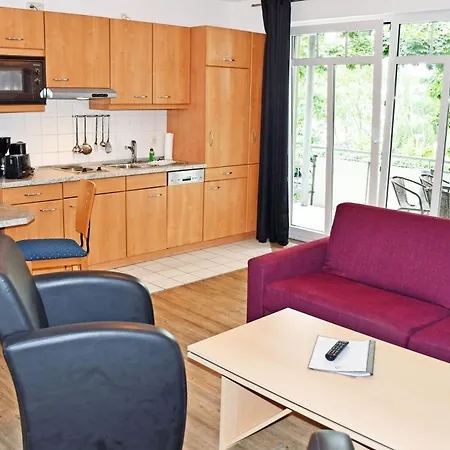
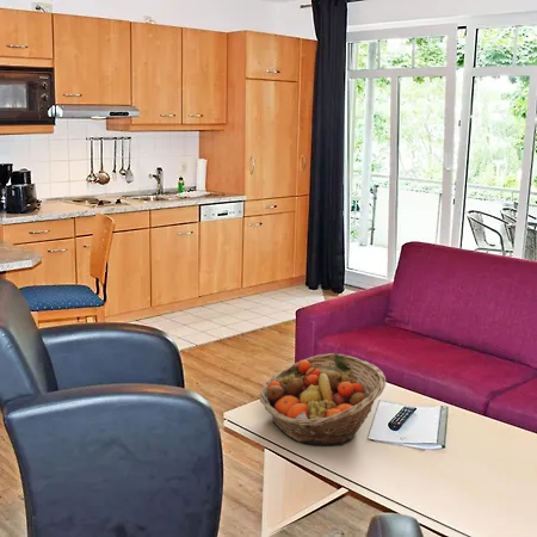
+ fruit basket [259,352,387,446]
